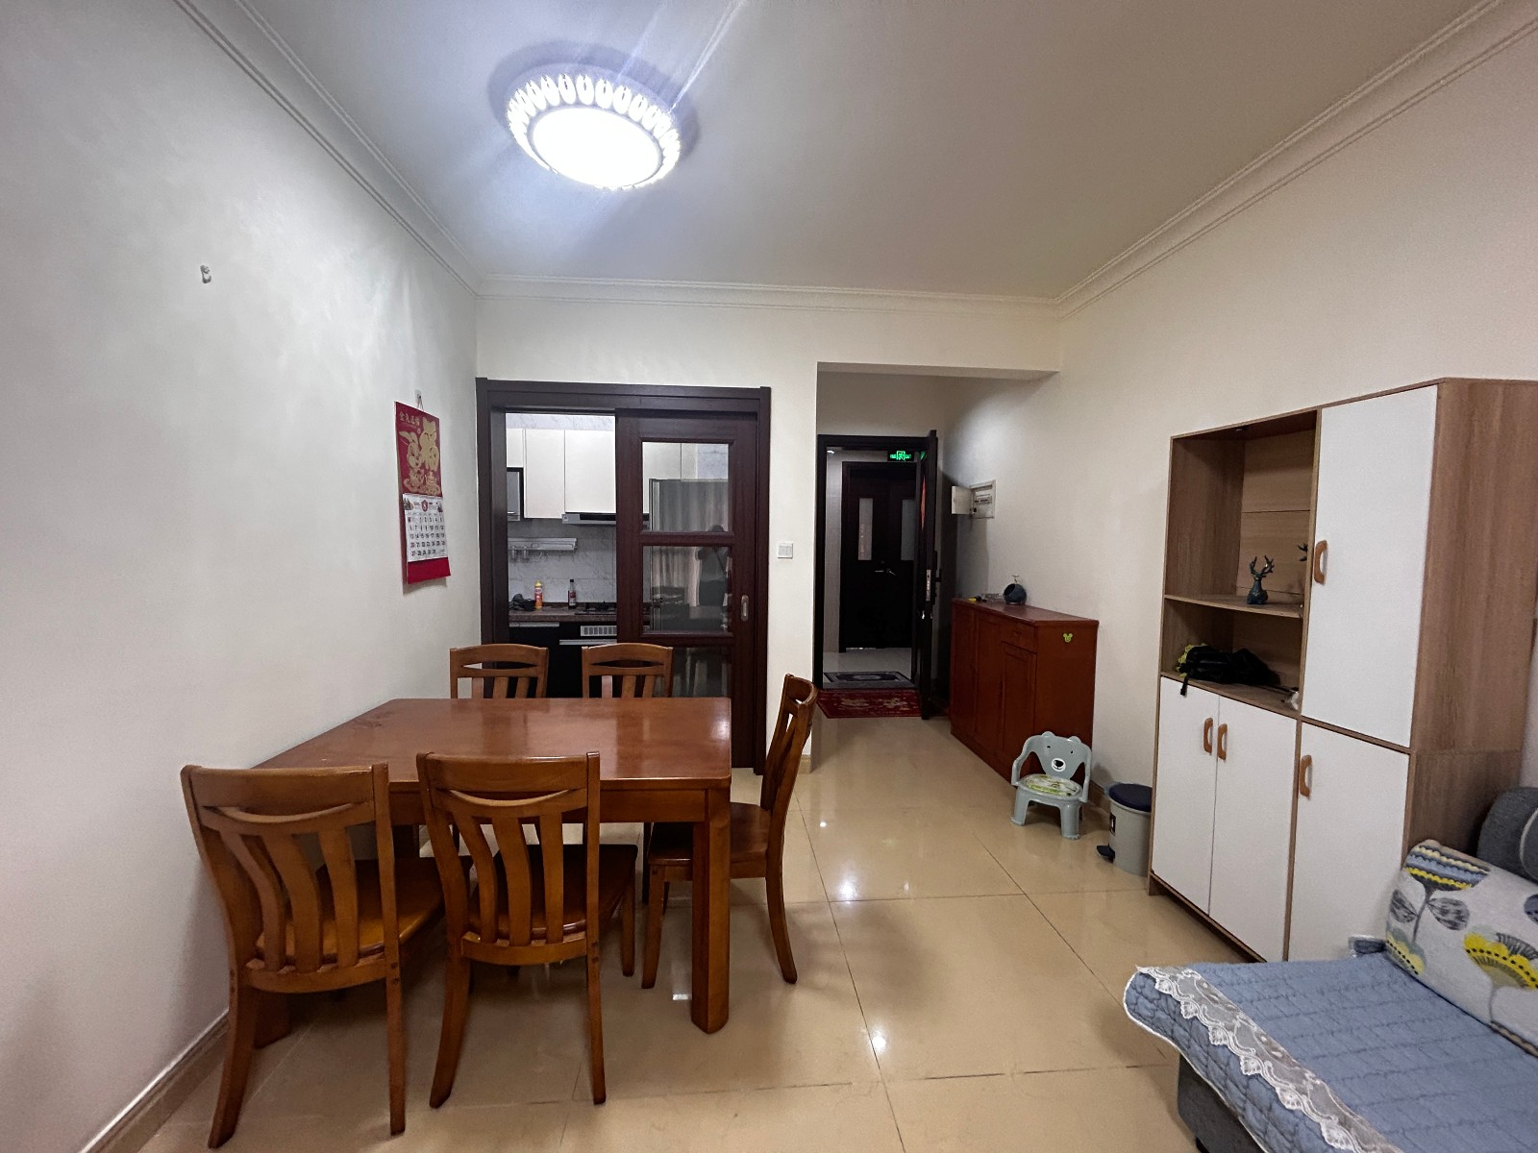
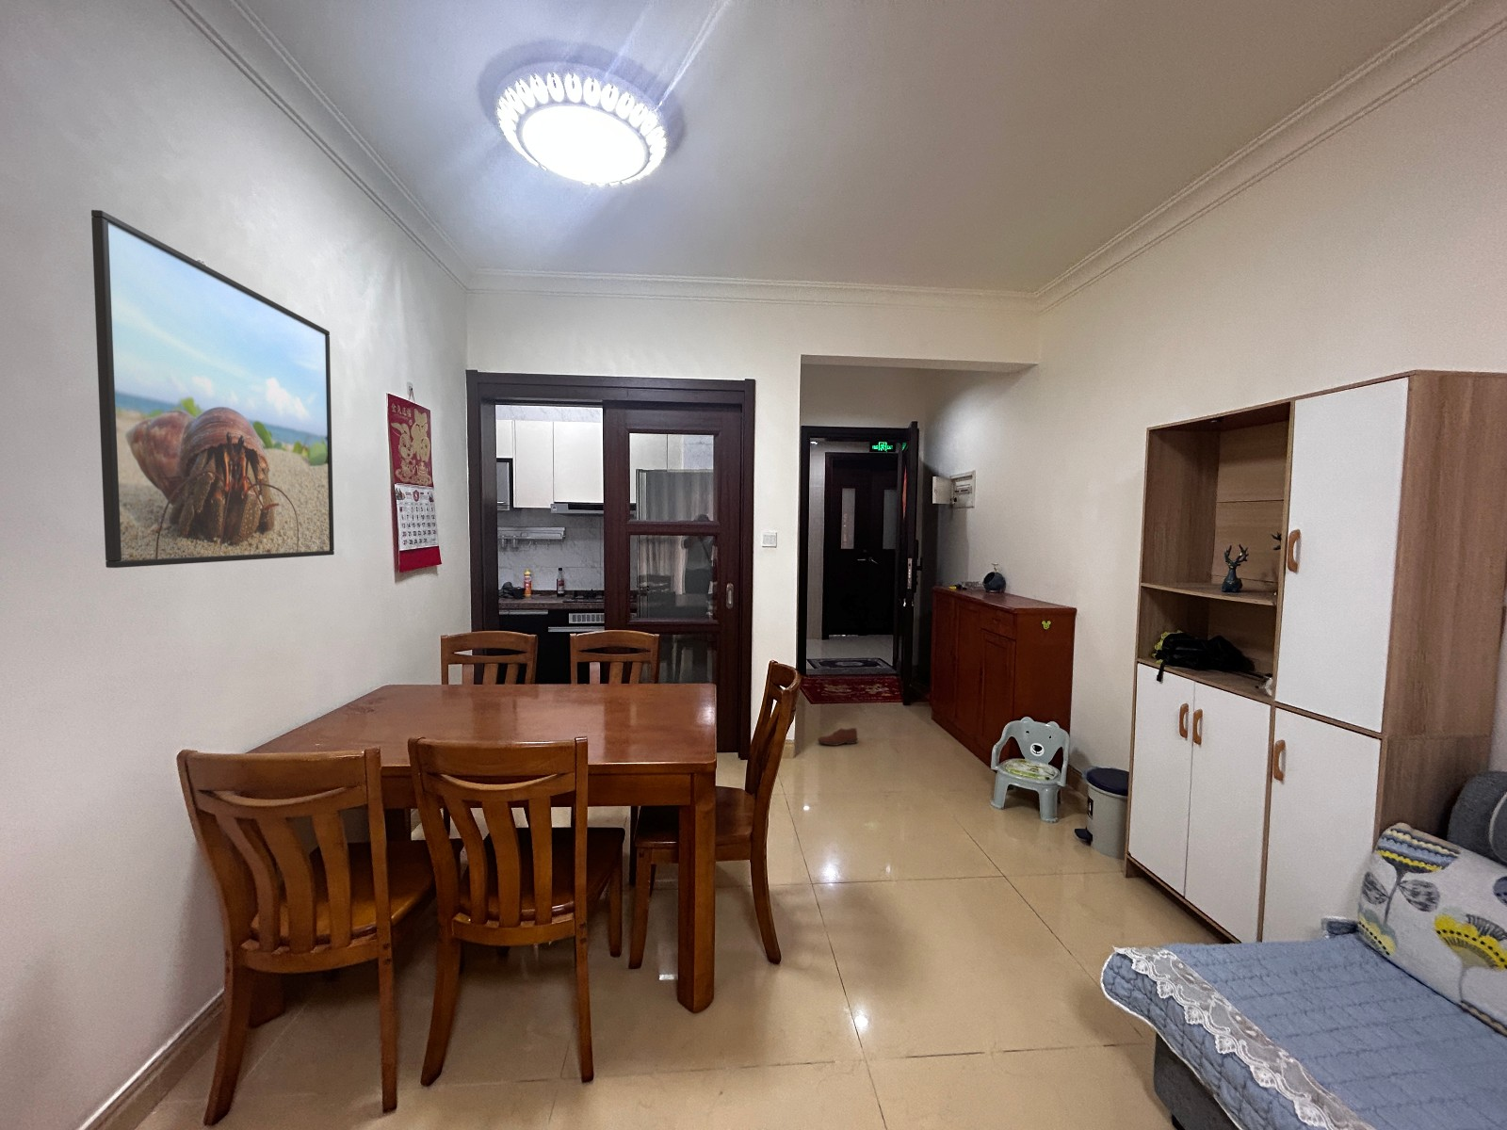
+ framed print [90,209,336,569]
+ shoe [816,726,859,747]
